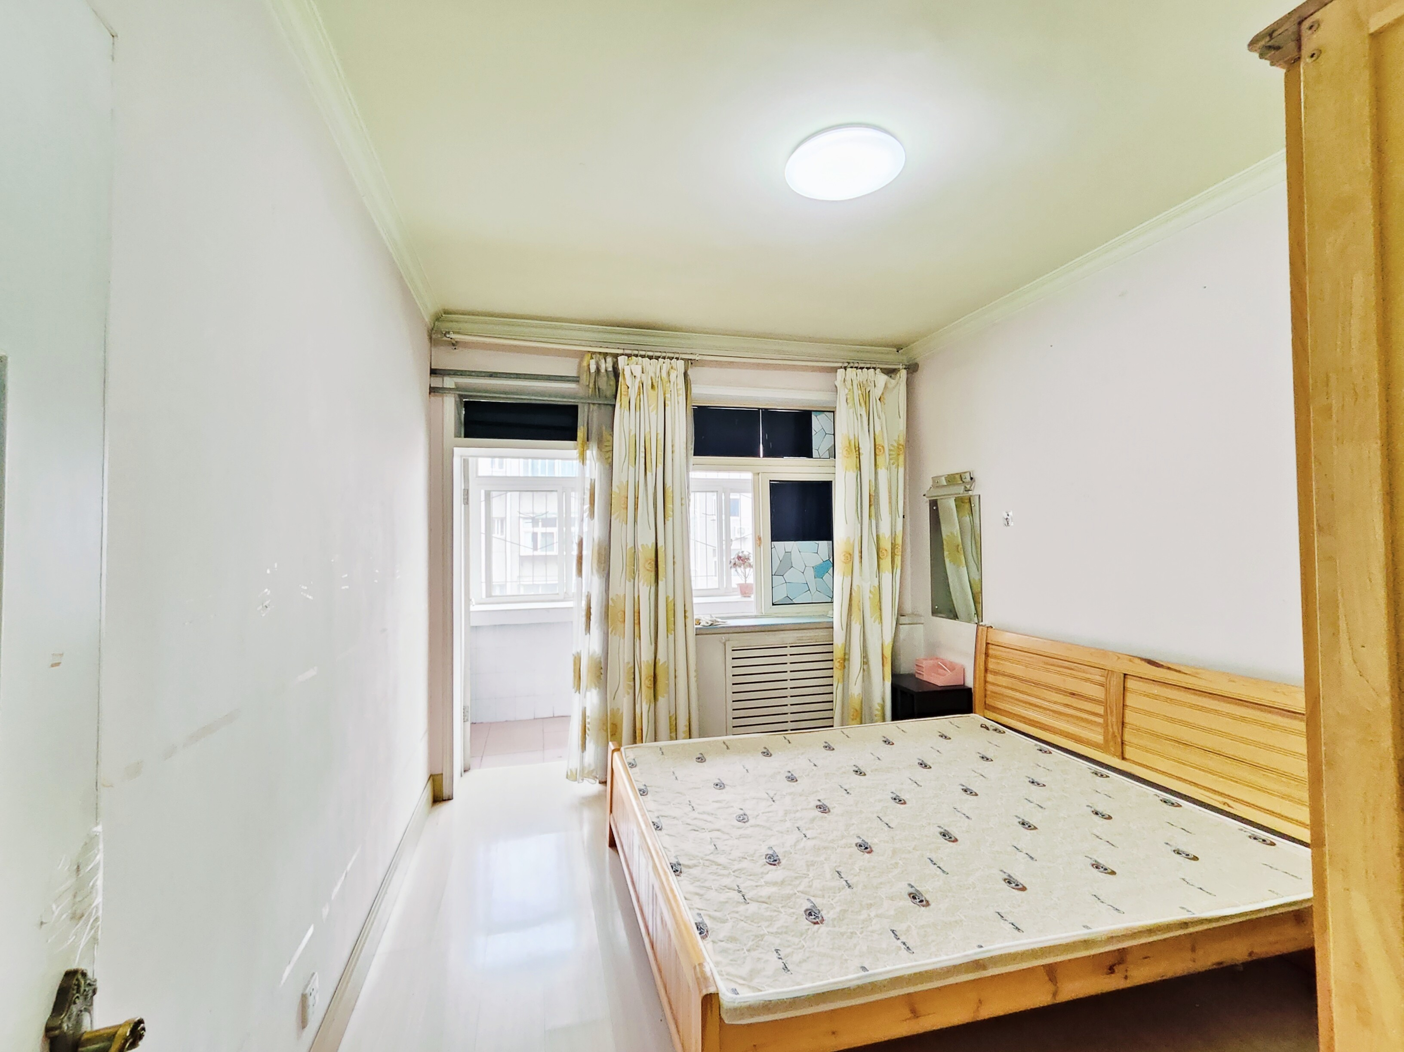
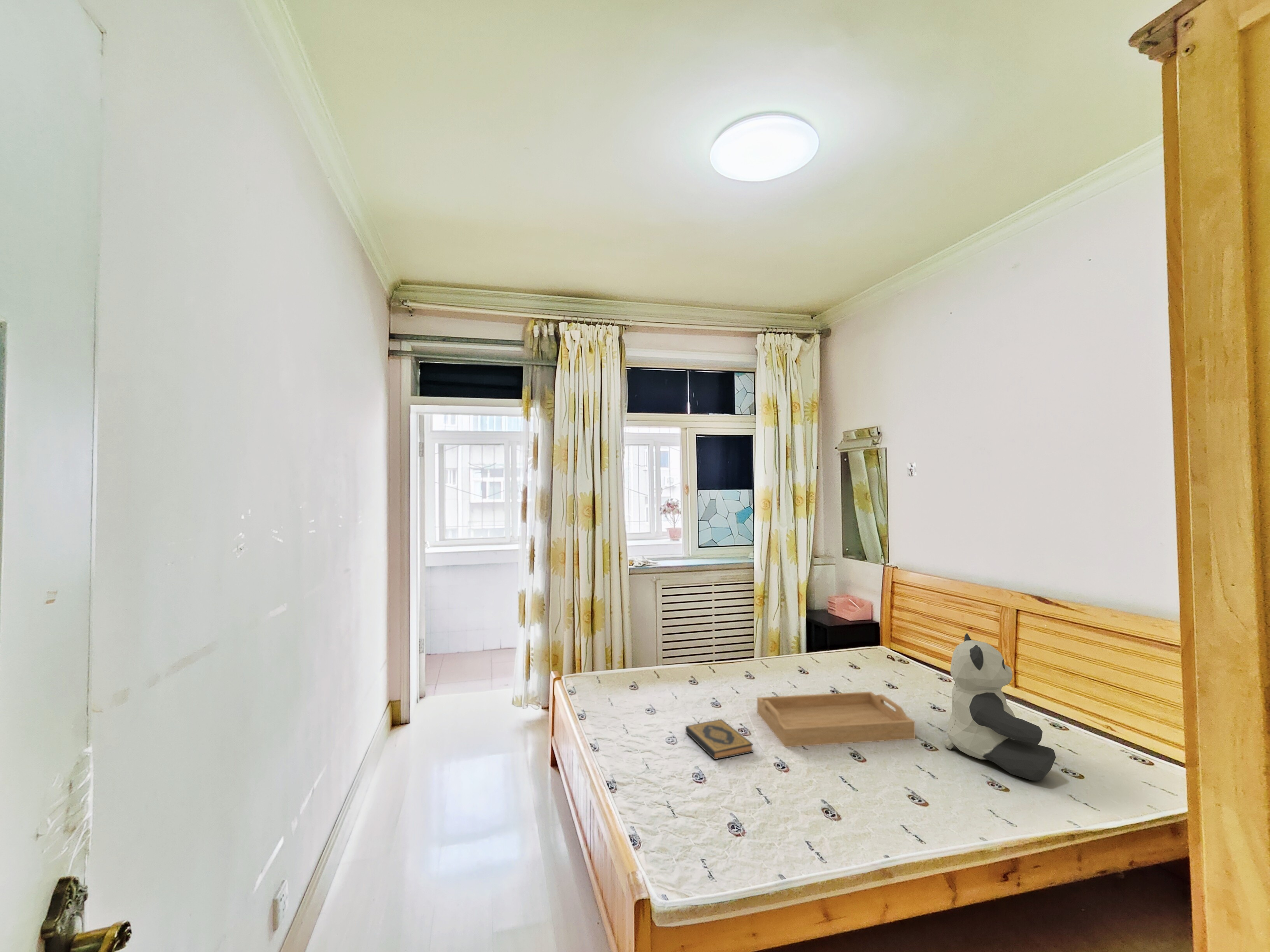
+ teddy bear [944,633,1056,781]
+ hardback book [685,719,754,760]
+ serving tray [757,691,916,747]
